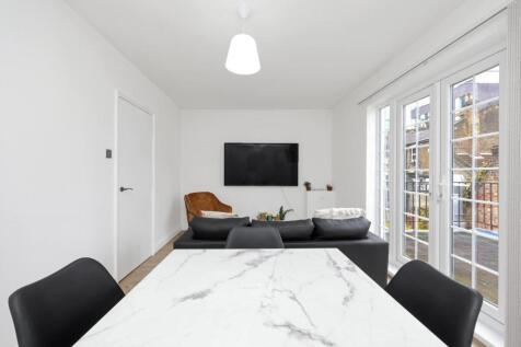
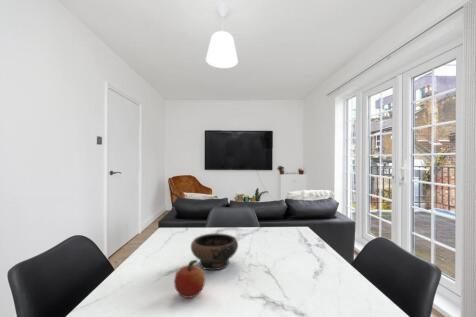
+ bowl [190,232,239,271]
+ fruit [173,259,206,299]
